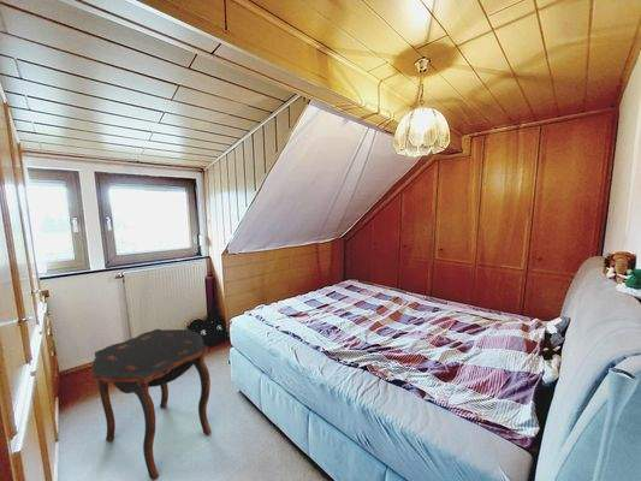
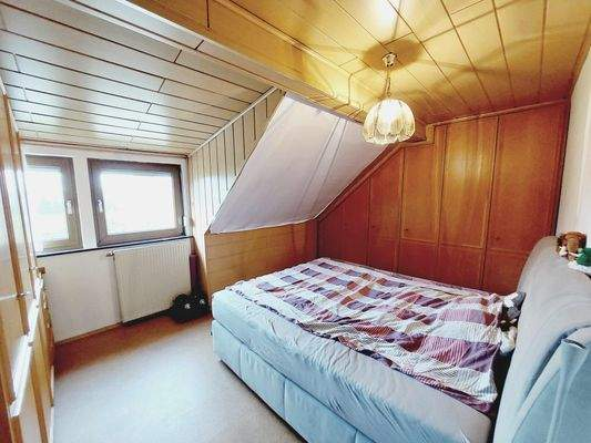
- side table [90,328,213,481]
